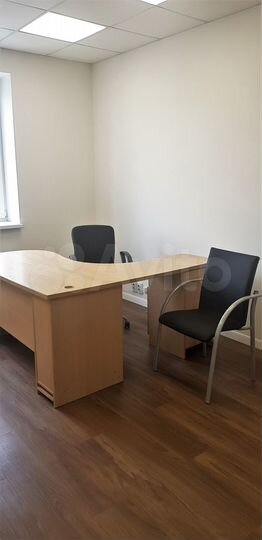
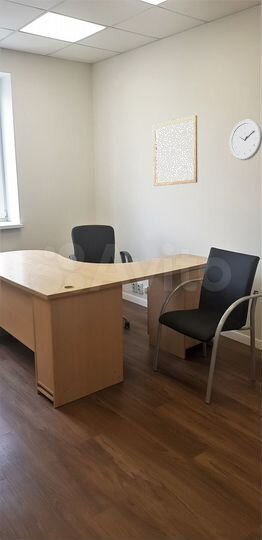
+ wall art [152,114,198,187]
+ wall clock [229,119,262,161]
